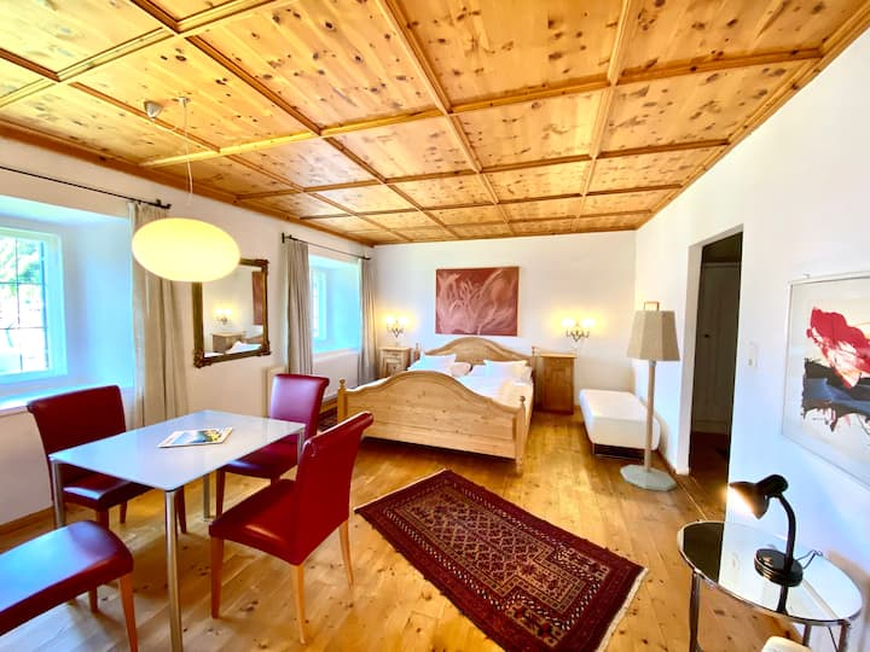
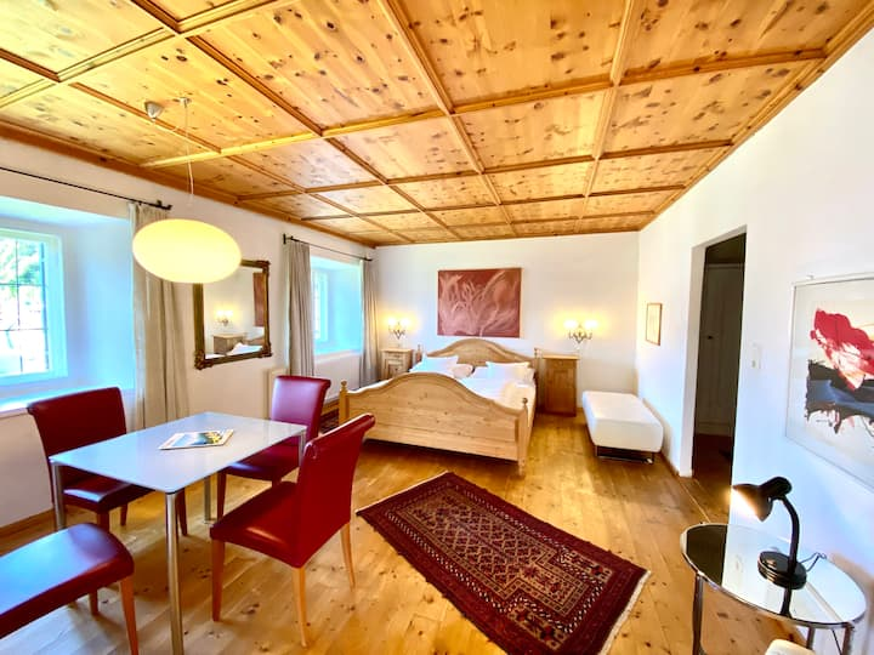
- floor lamp [620,309,682,493]
